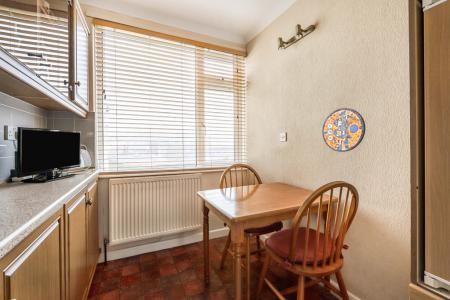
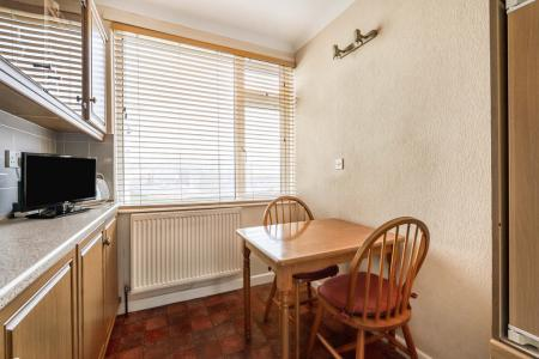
- manhole cover [321,107,366,153]
